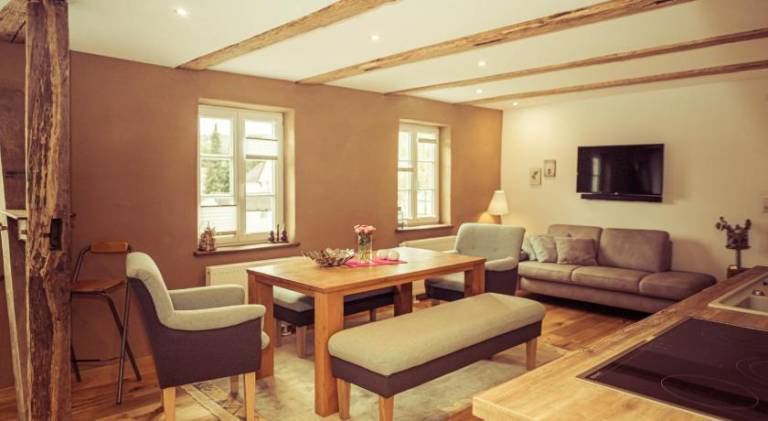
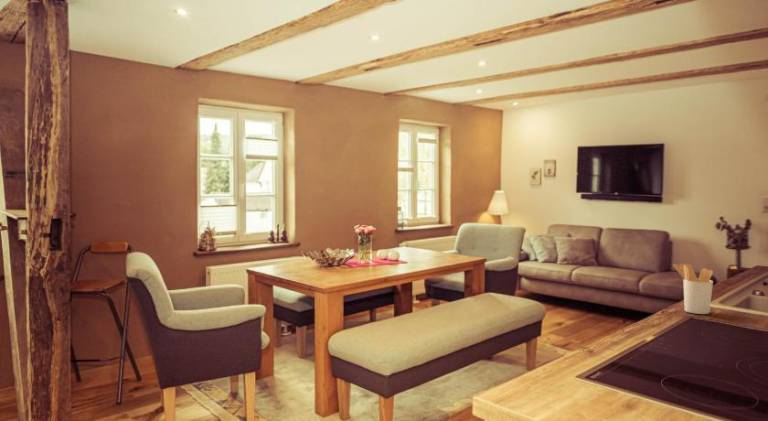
+ utensil holder [672,262,714,315]
